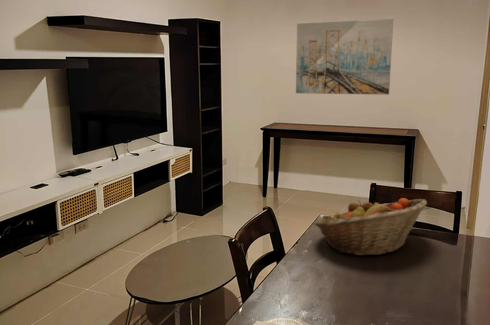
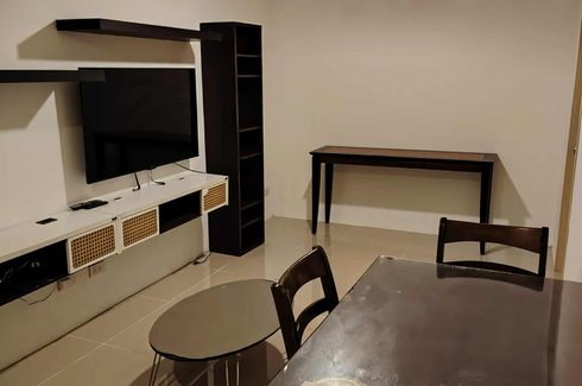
- wall art [295,18,394,96]
- fruit basket [313,197,428,256]
